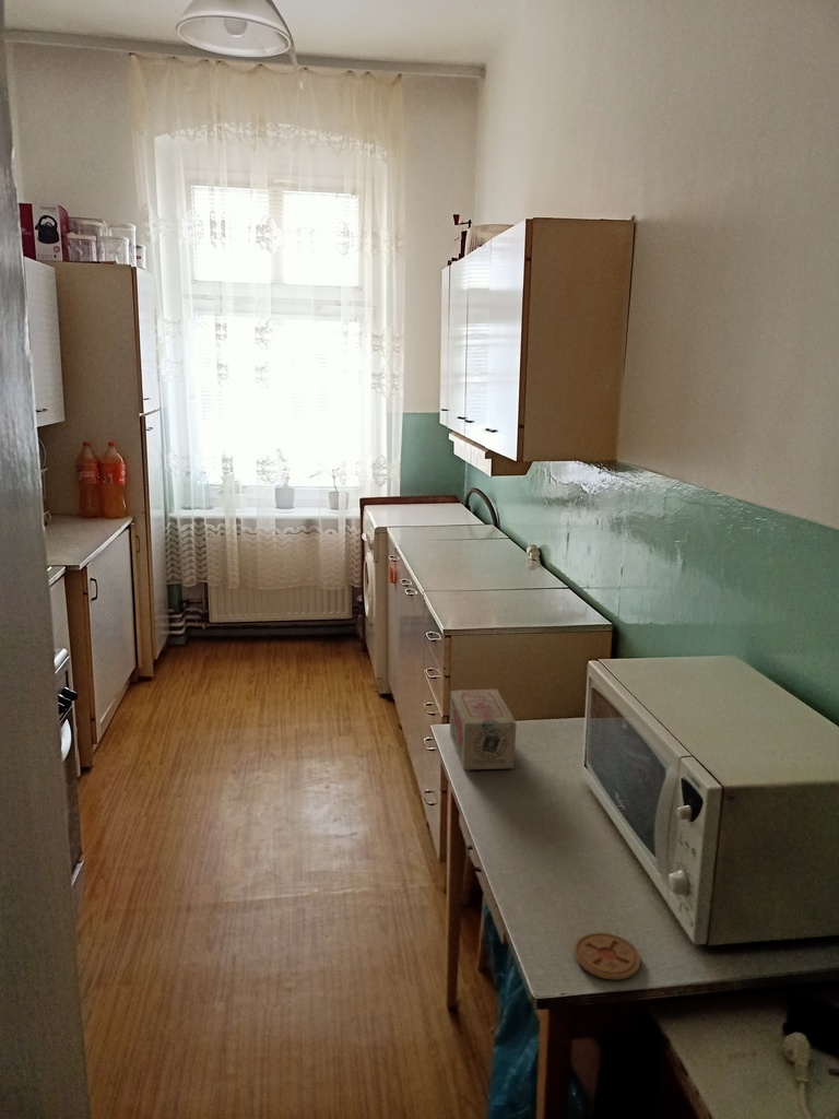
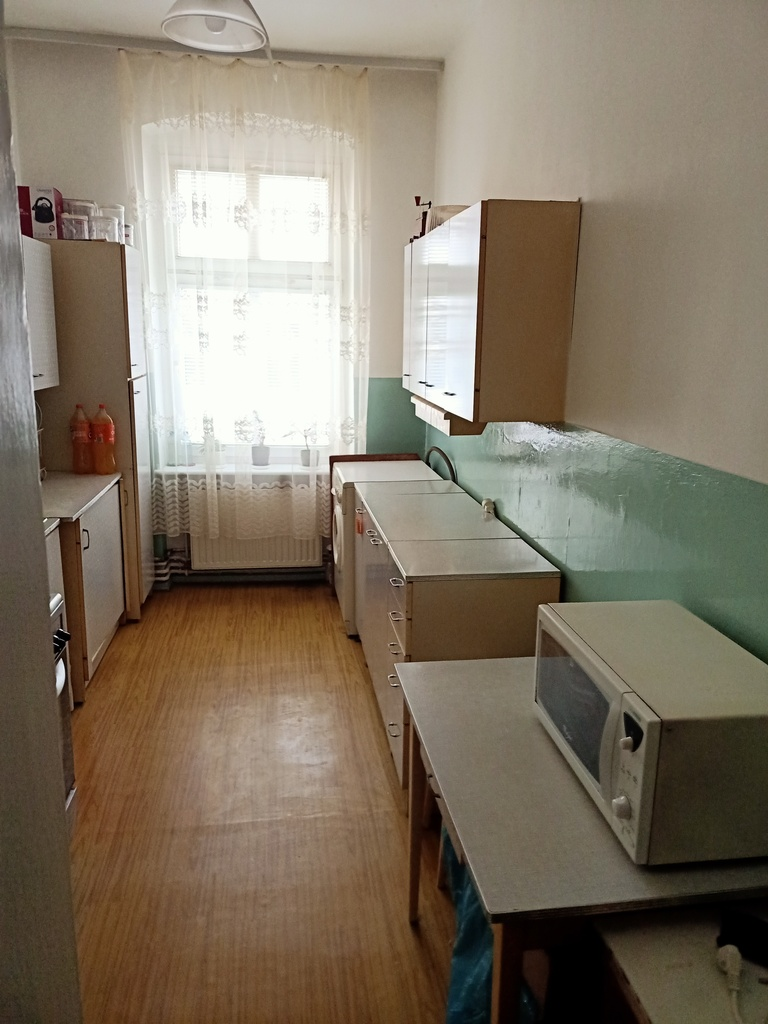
- coaster [574,931,641,981]
- tea box [449,688,517,770]
